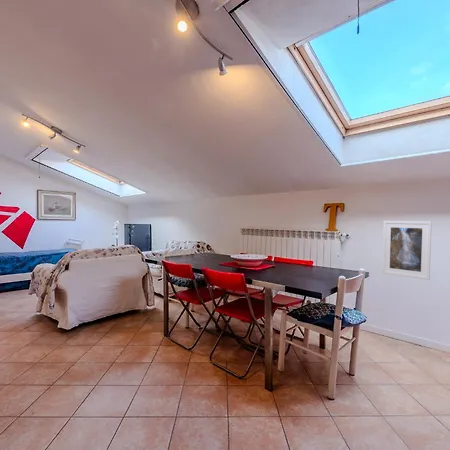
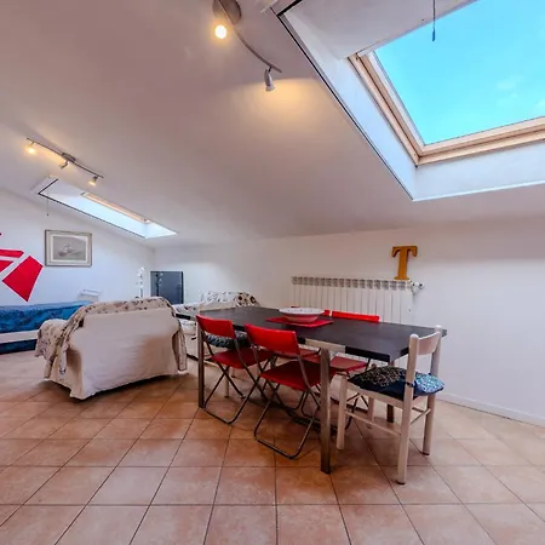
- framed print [381,220,433,281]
